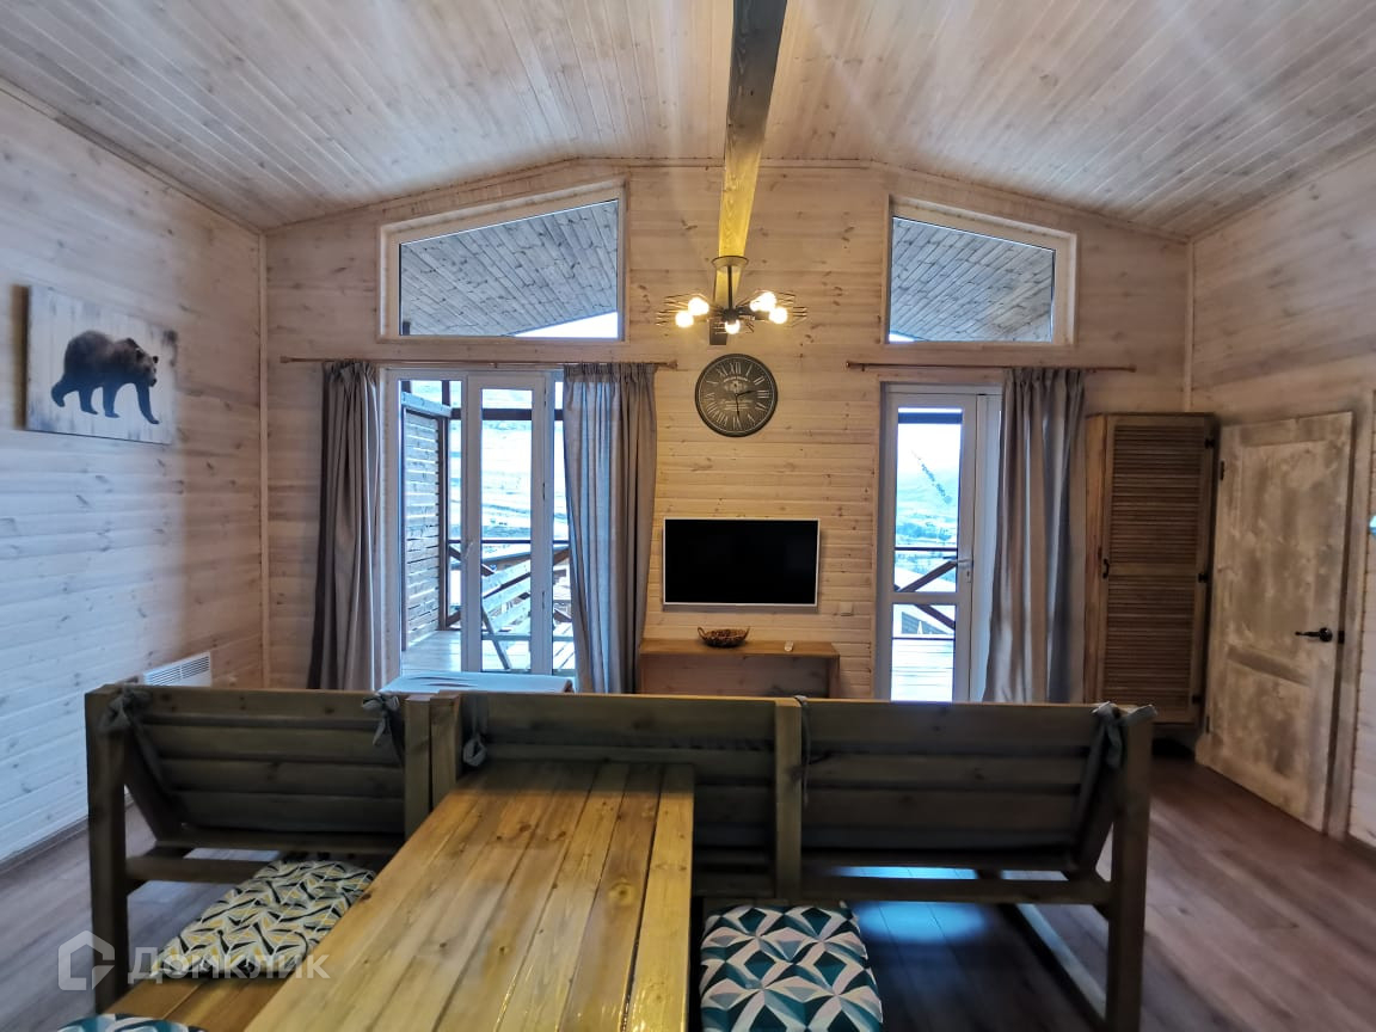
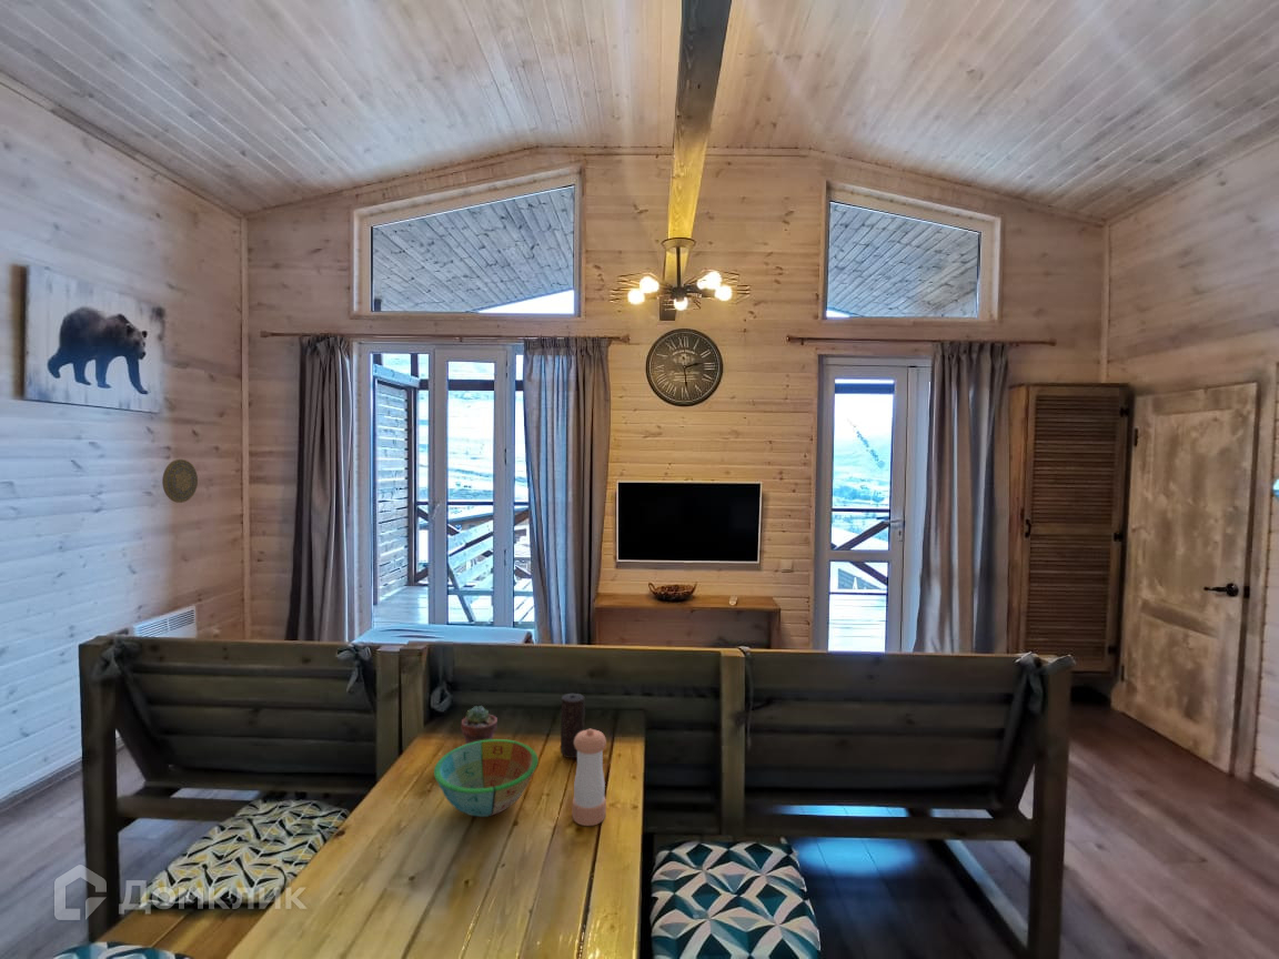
+ decorative plate [161,458,199,504]
+ bowl [433,738,540,818]
+ pepper shaker [571,728,607,827]
+ potted succulent [461,705,498,745]
+ candle [560,693,586,759]
